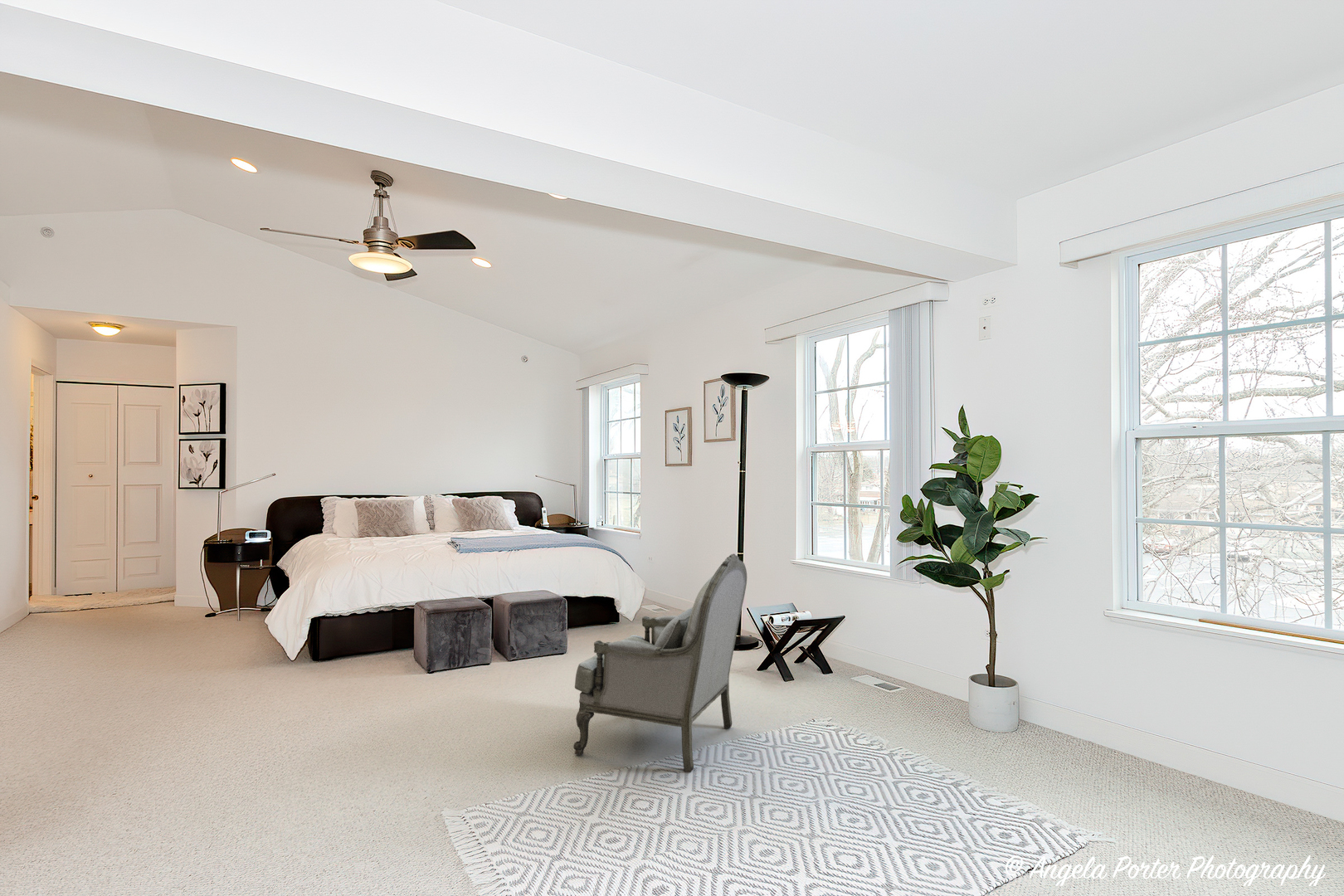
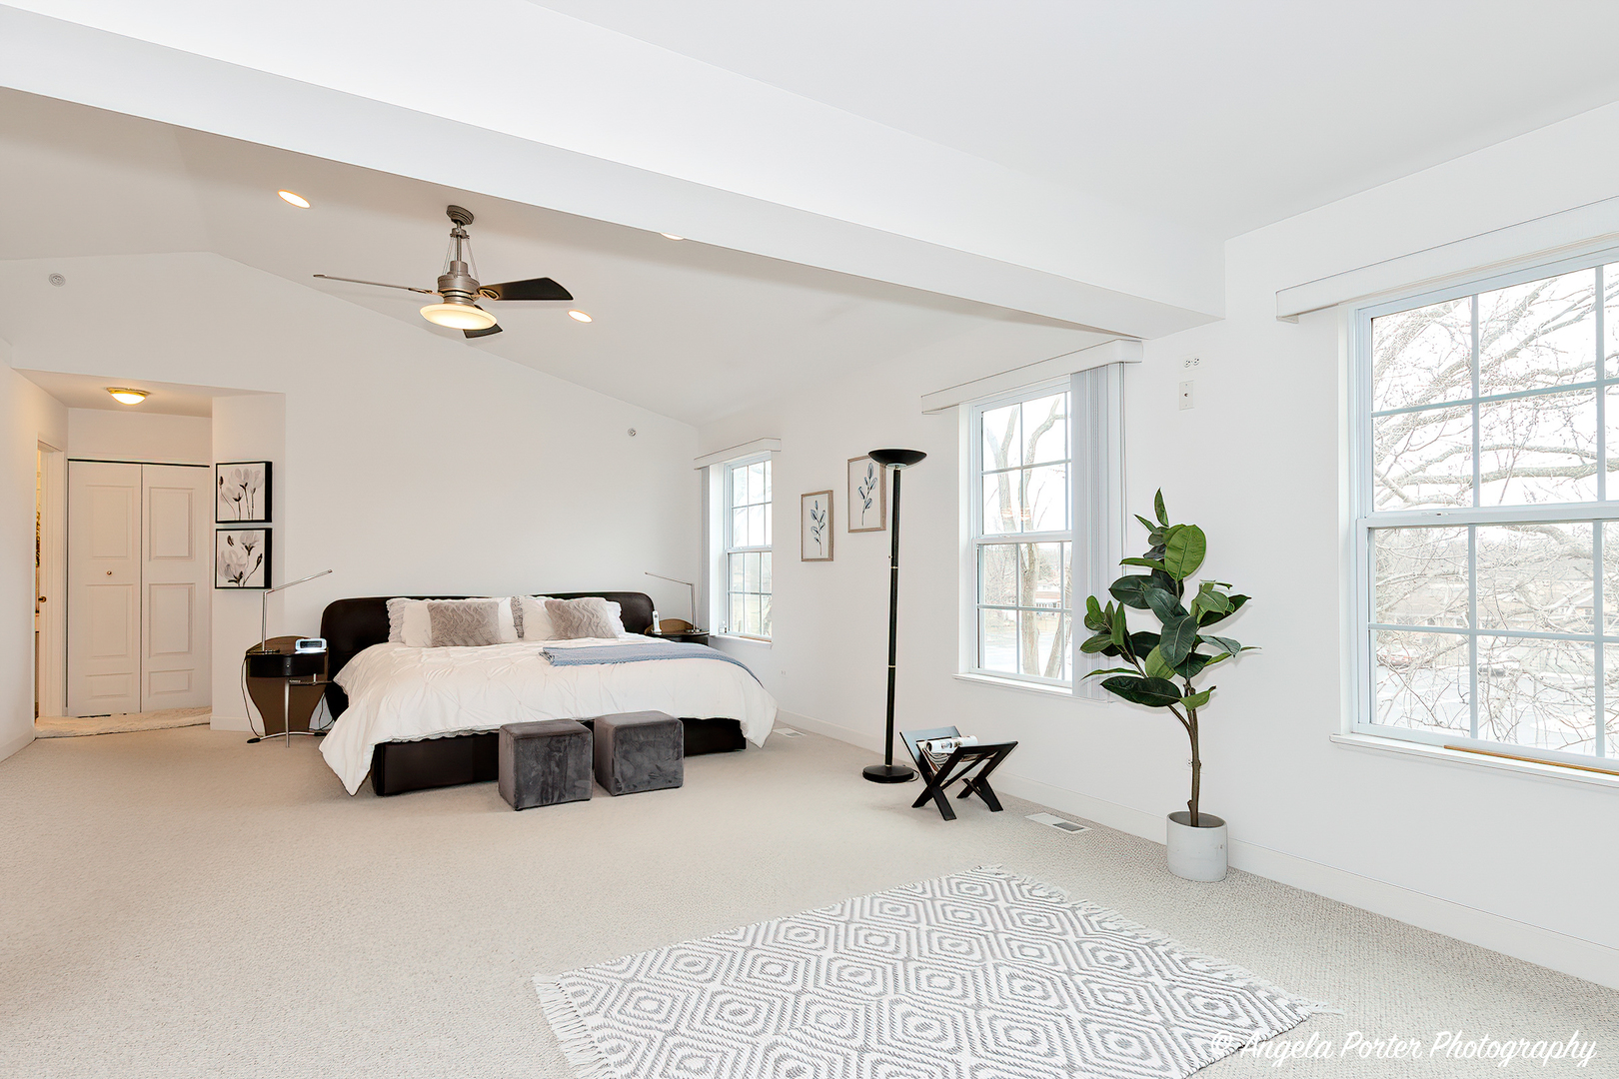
- armchair [572,553,747,773]
